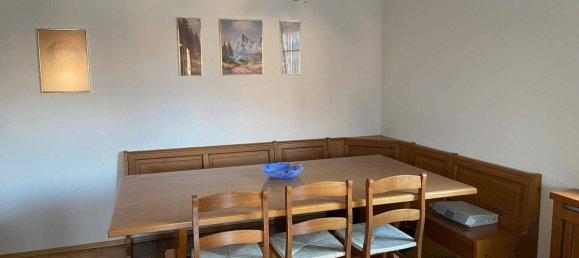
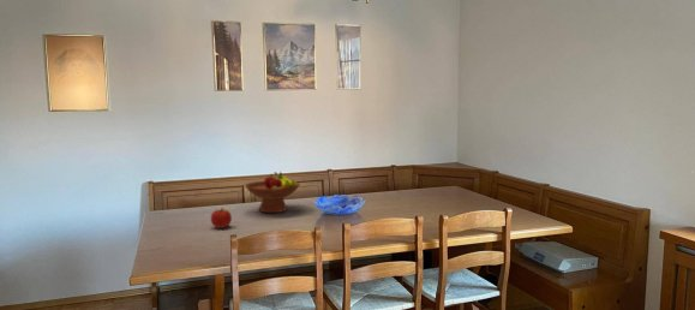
+ apple [210,207,233,229]
+ fruit bowl [244,171,301,214]
